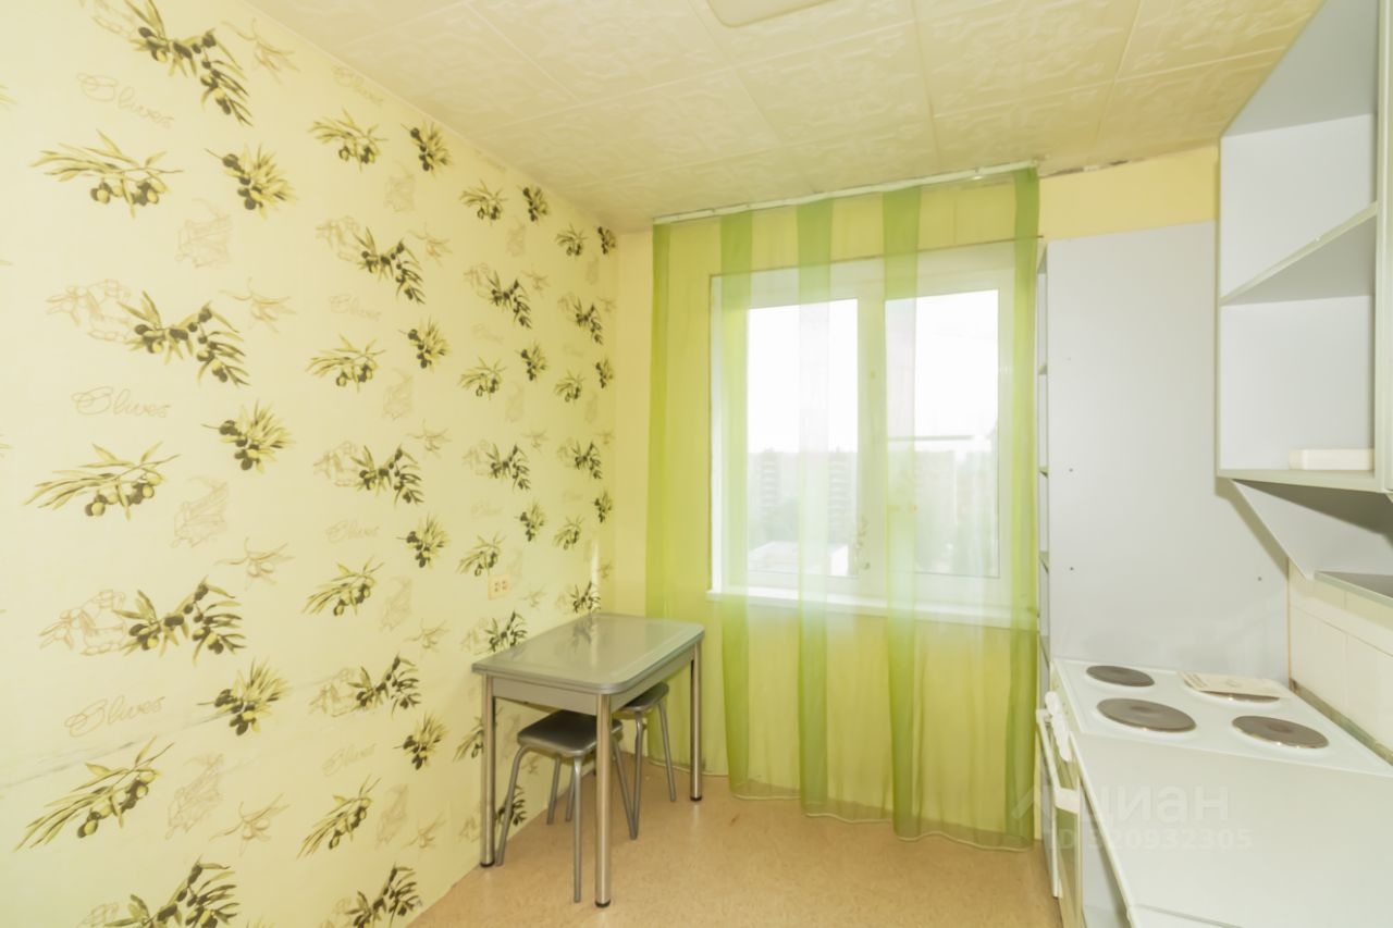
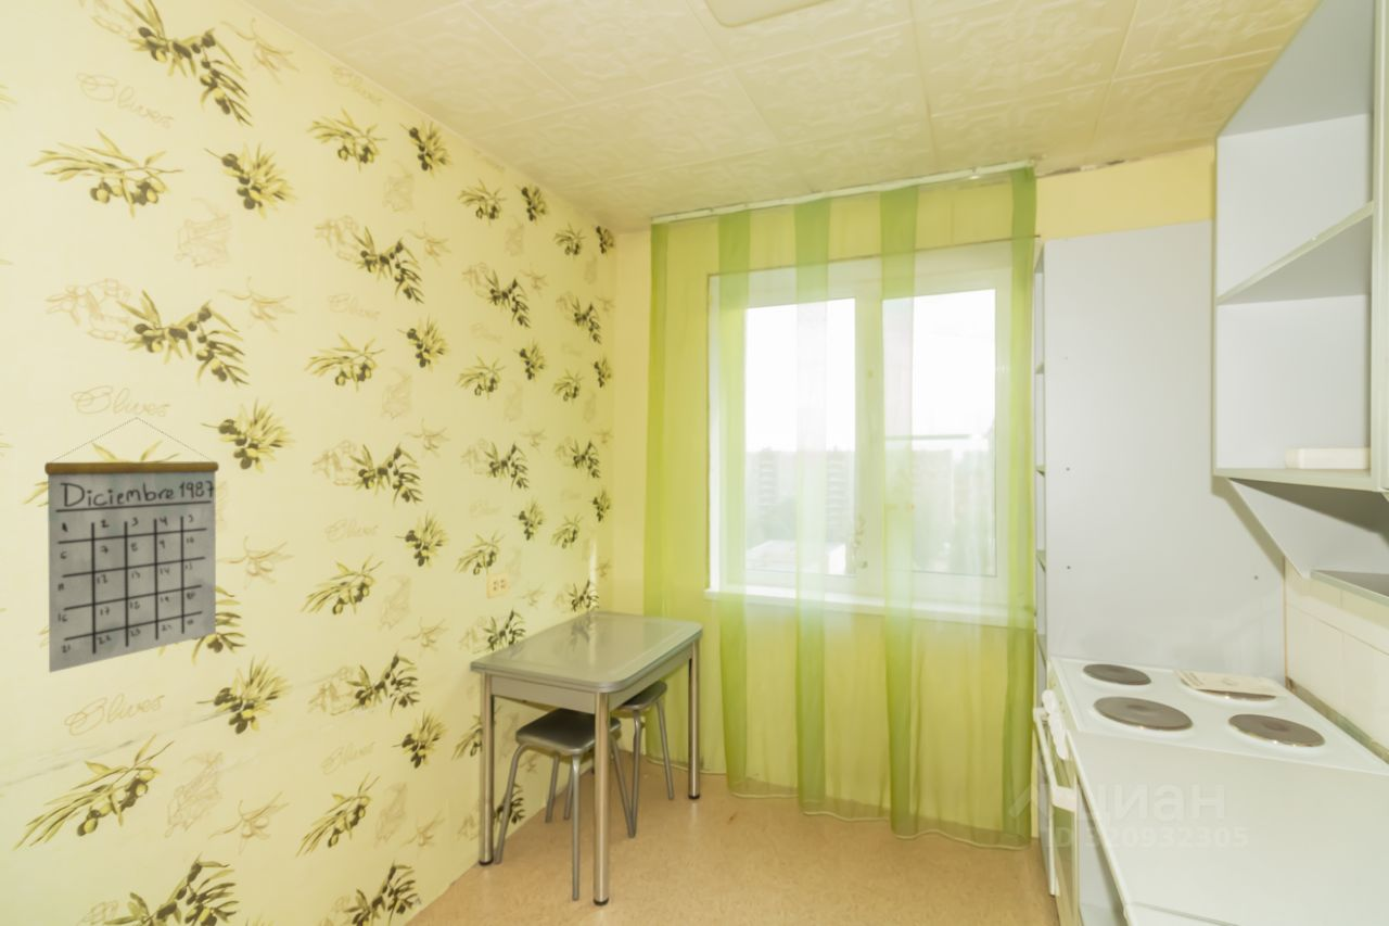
+ calendar [43,417,220,674]
